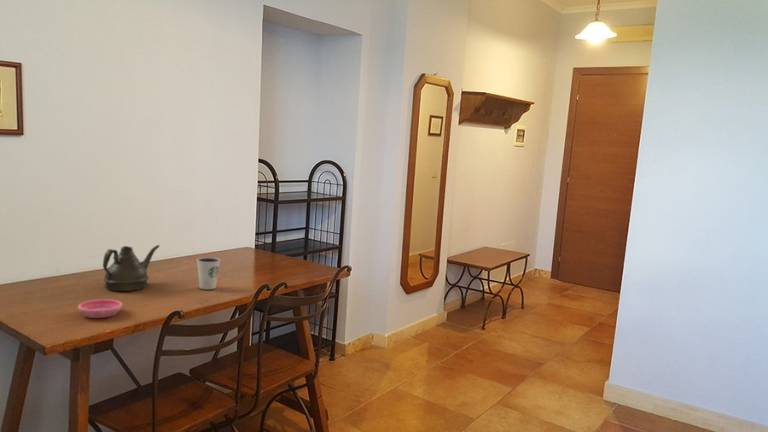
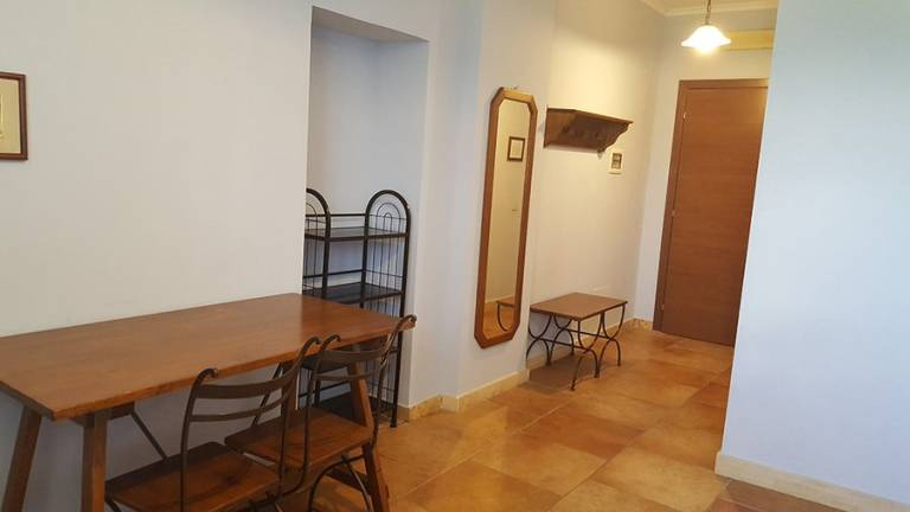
- dixie cup [196,256,221,290]
- teapot [102,244,161,292]
- saucer [77,298,123,319]
